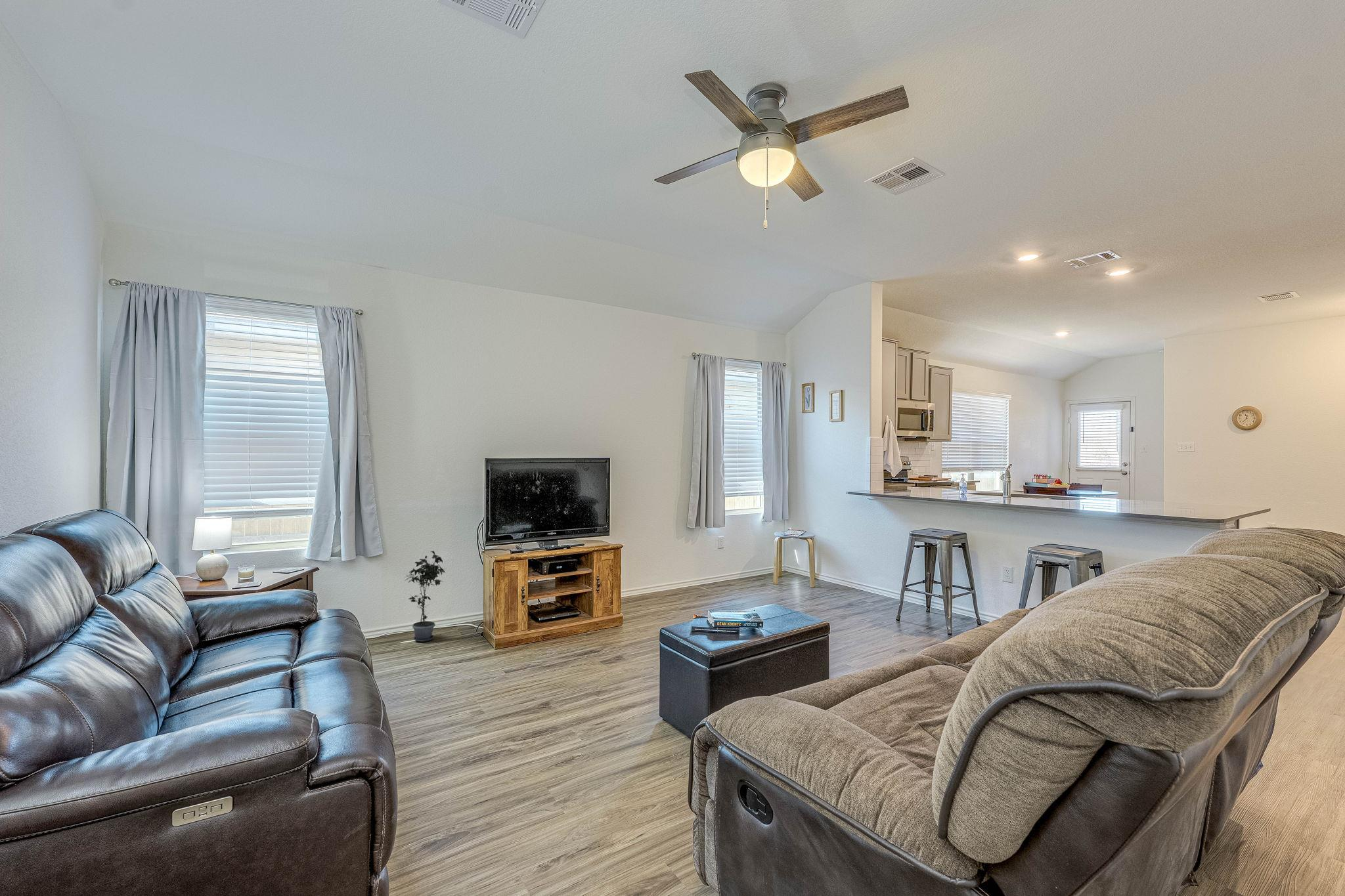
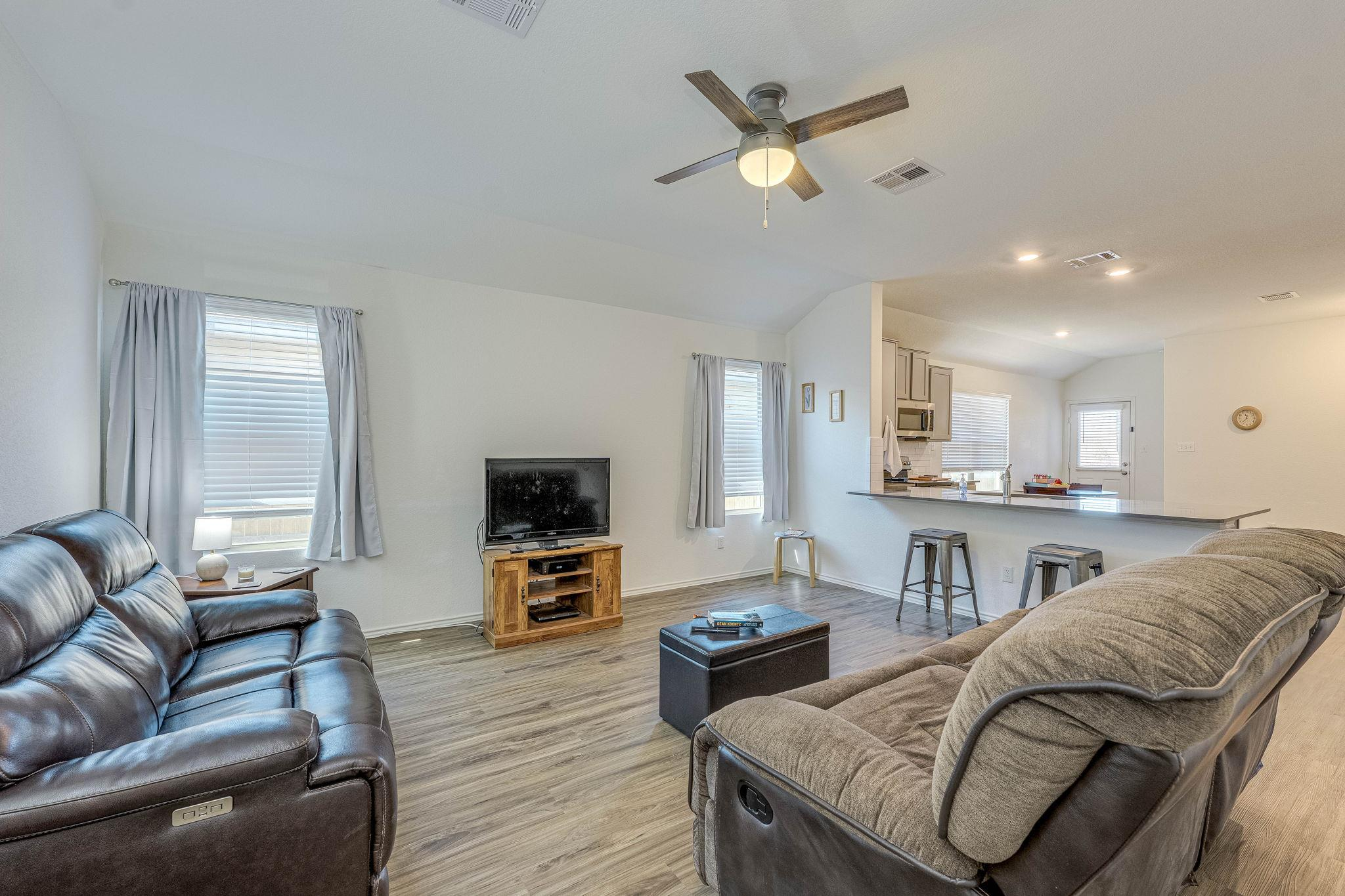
- potted plant [405,550,447,643]
